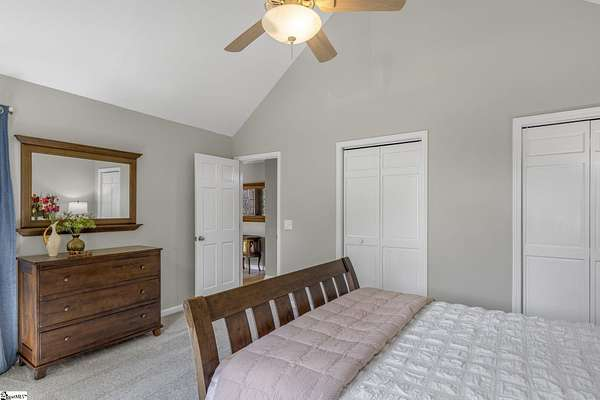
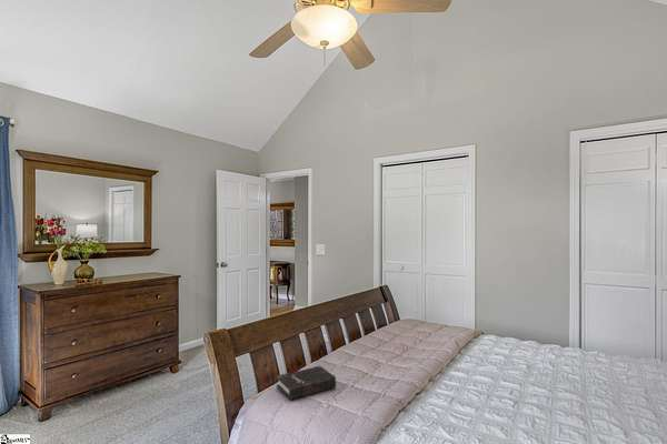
+ hardback book [276,364,337,401]
